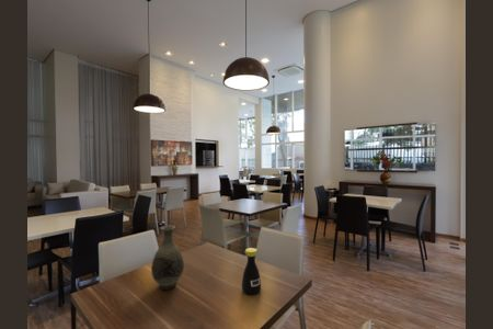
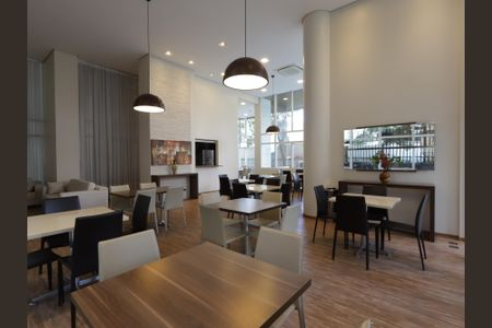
- vase [150,225,185,291]
- bottle [241,247,262,295]
